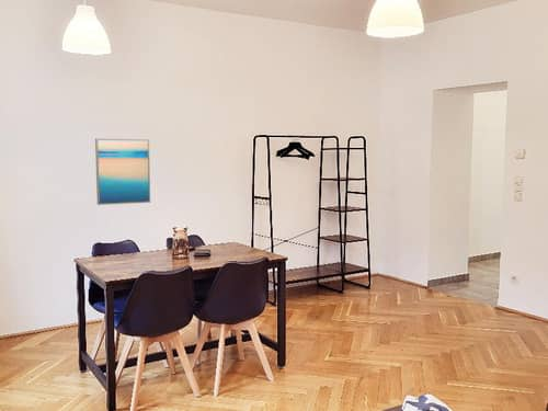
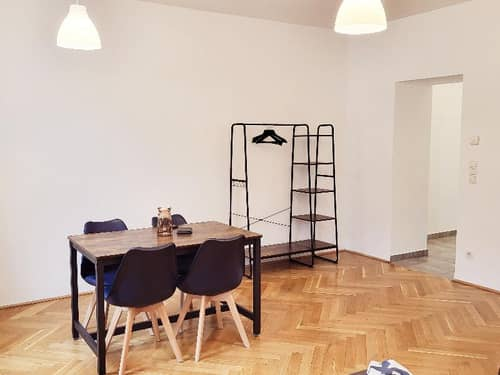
- wall art [94,137,151,206]
